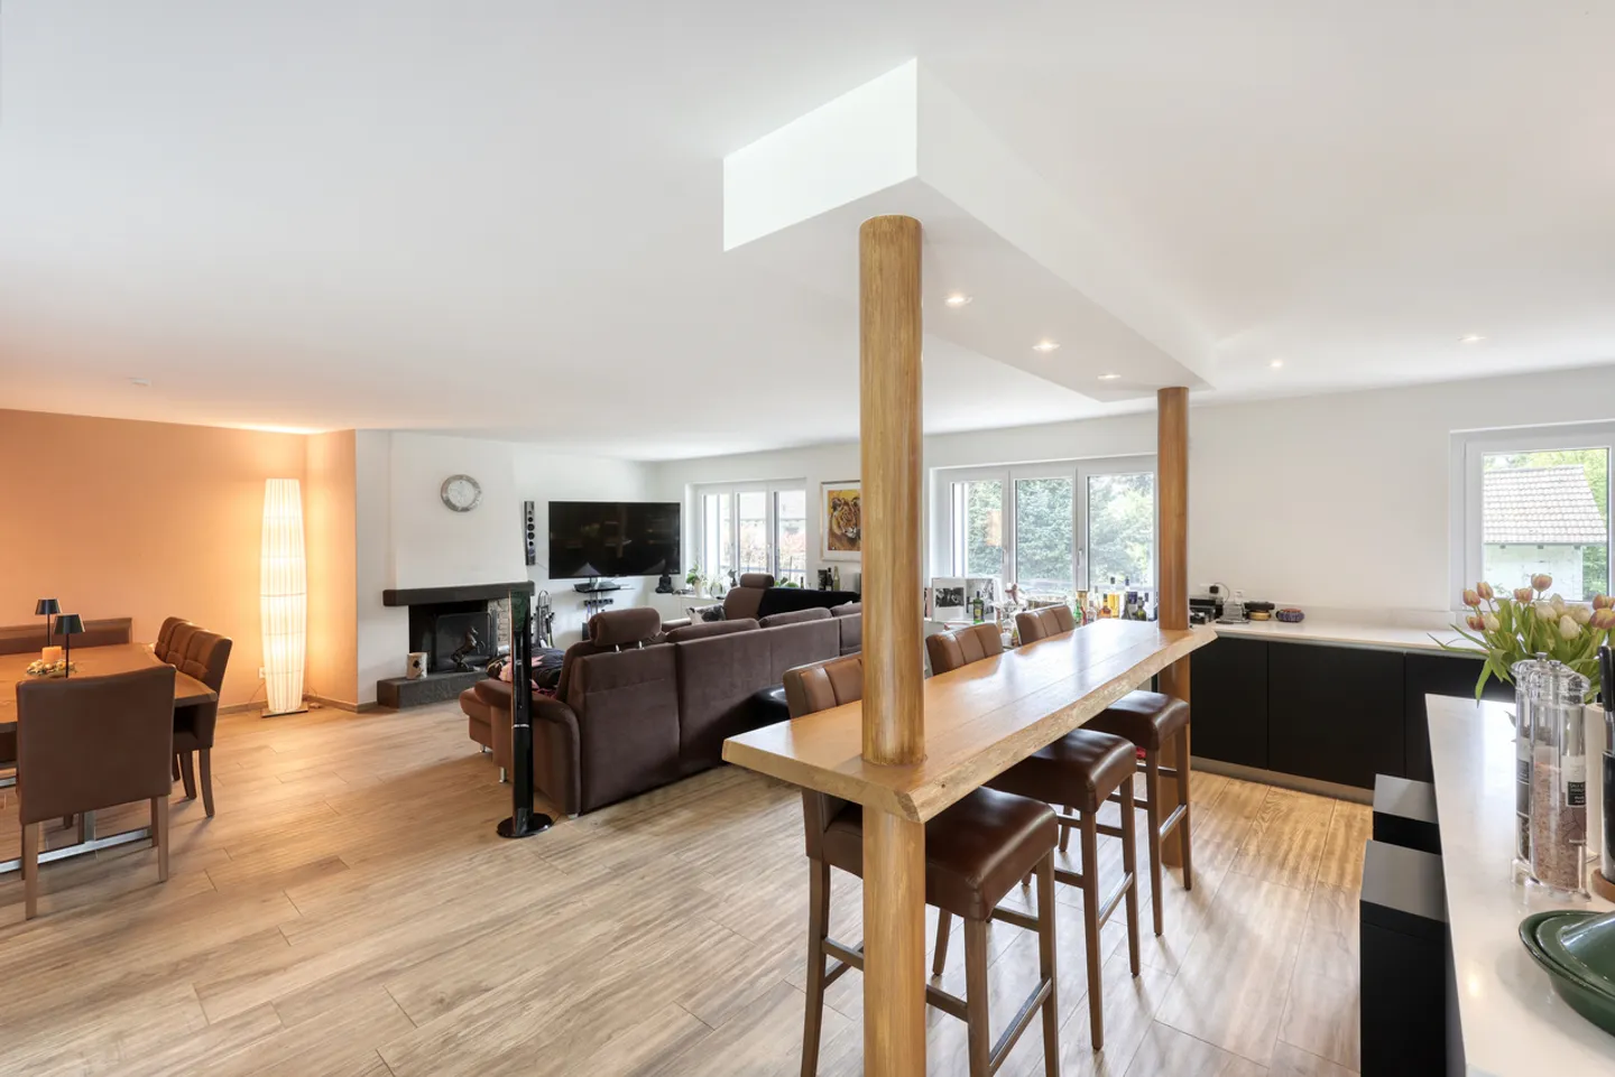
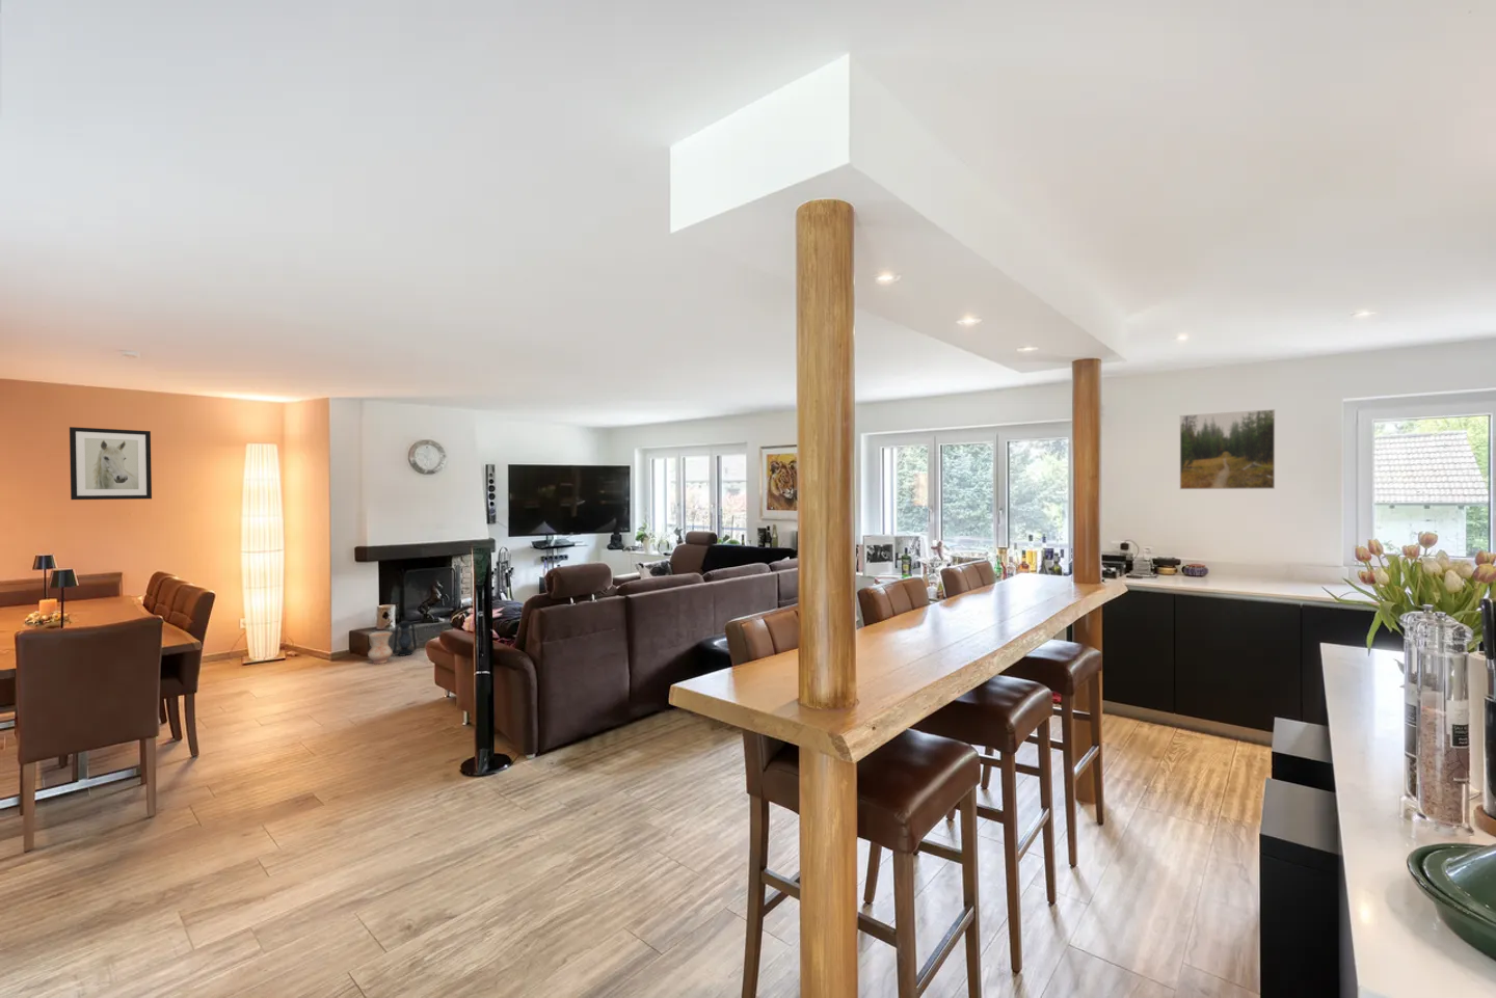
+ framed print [1180,408,1275,490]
+ ceramic jug [366,630,393,665]
+ lantern [393,620,420,657]
+ wall art [69,425,153,500]
